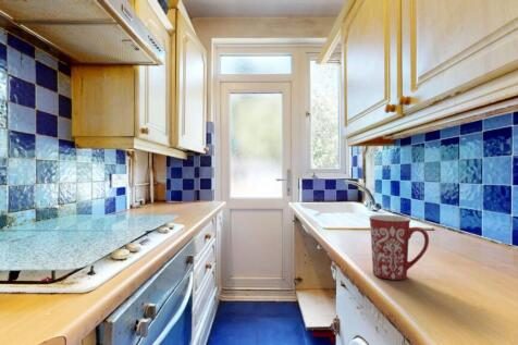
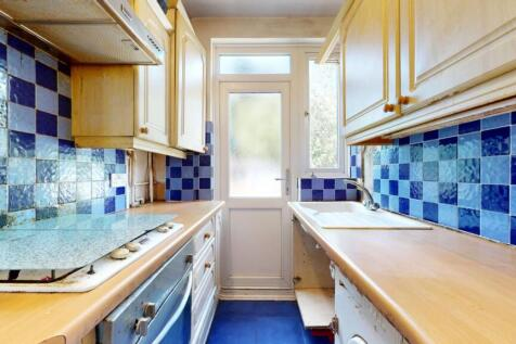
- mug [368,214,430,281]
